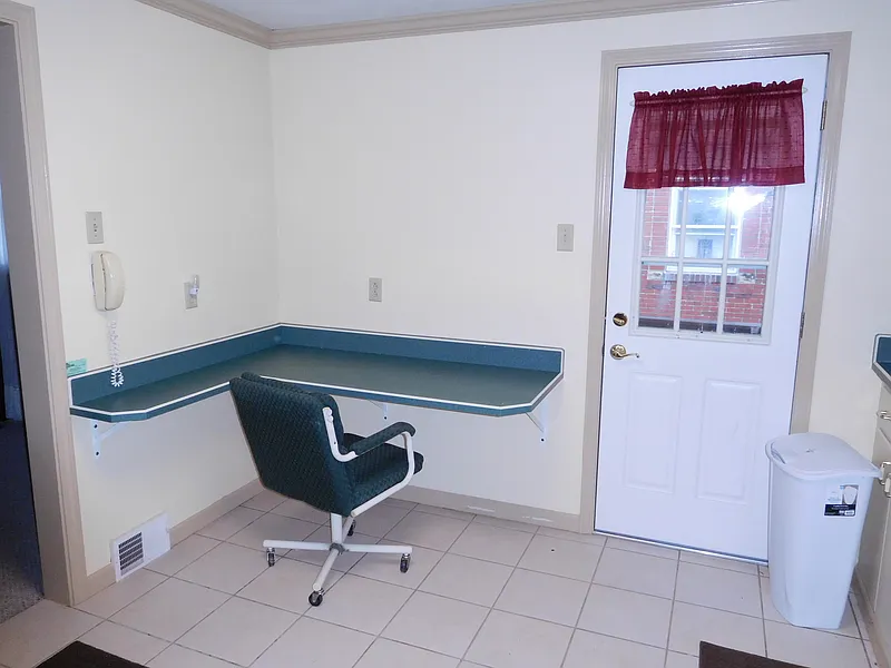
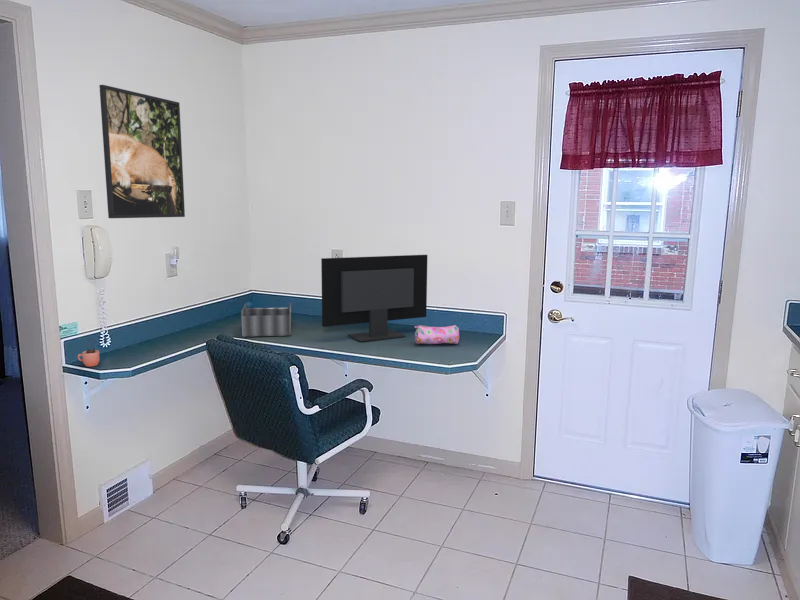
+ pencil case [414,324,460,345]
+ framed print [99,84,186,219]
+ desk organizer [240,302,292,338]
+ cocoa [77,337,101,368]
+ computer monitor [320,254,428,343]
